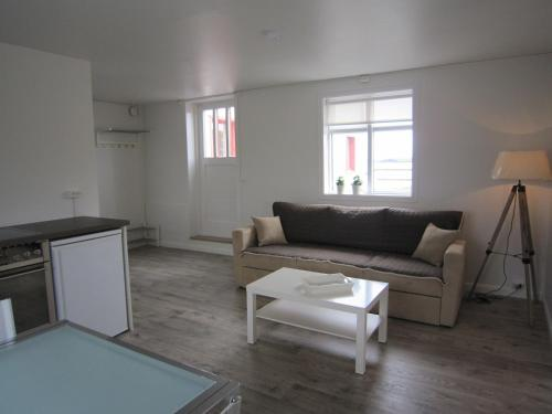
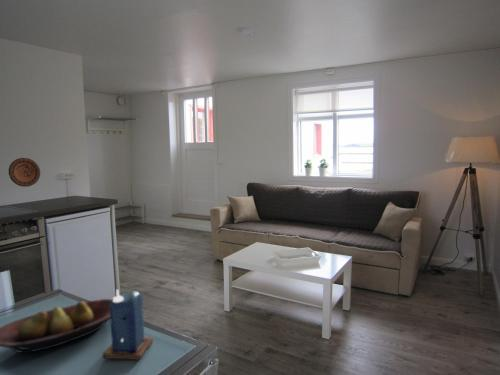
+ candle [101,288,154,361]
+ decorative plate [8,157,41,188]
+ fruit bowl [0,298,113,354]
